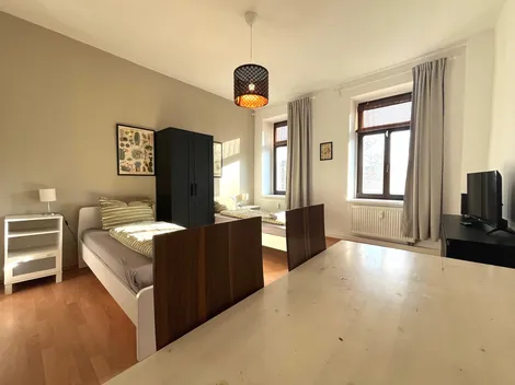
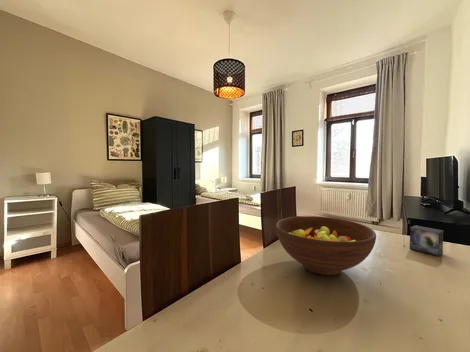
+ small box [409,224,444,257]
+ fruit bowl [275,215,377,276]
